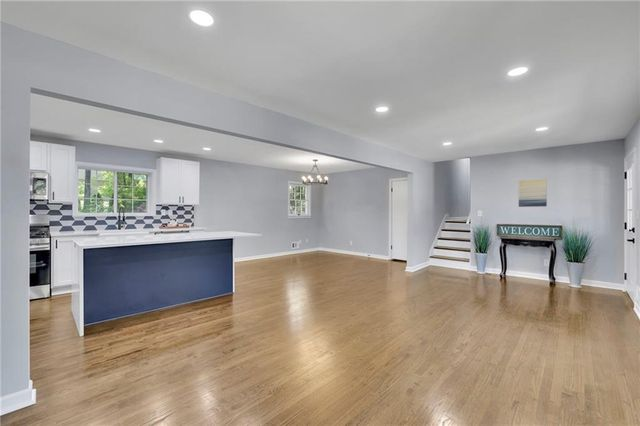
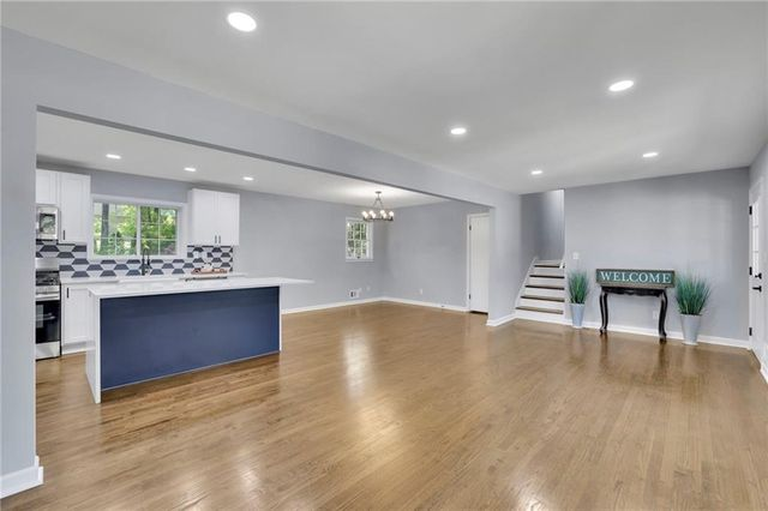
- wall art [518,178,548,208]
